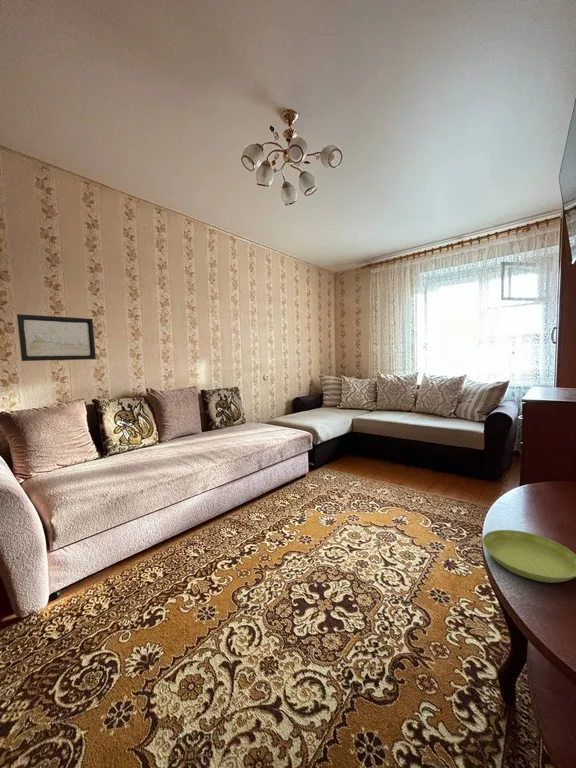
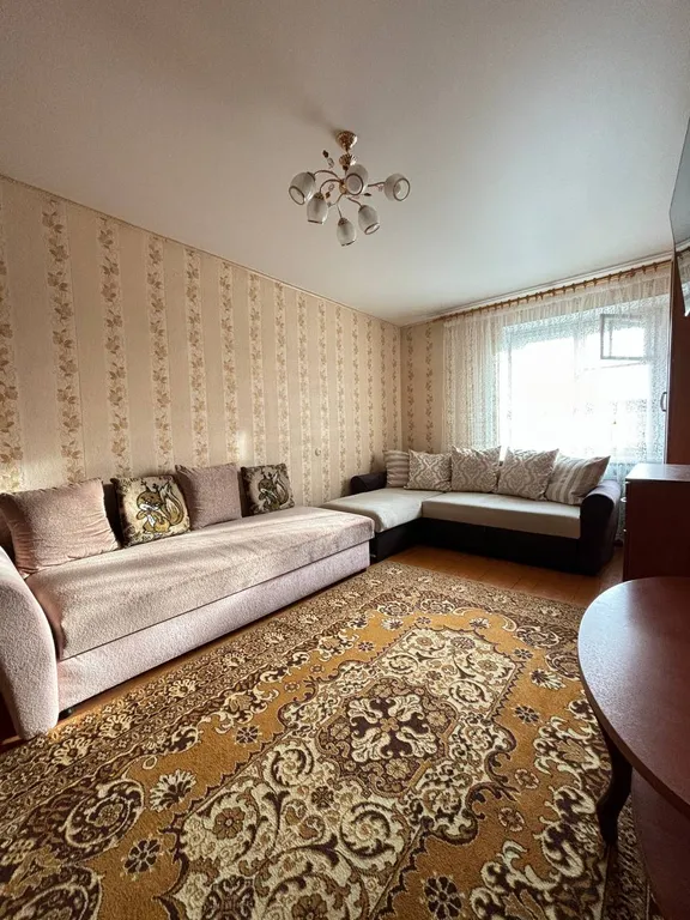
- saucer [481,529,576,583]
- wall art [16,313,97,362]
